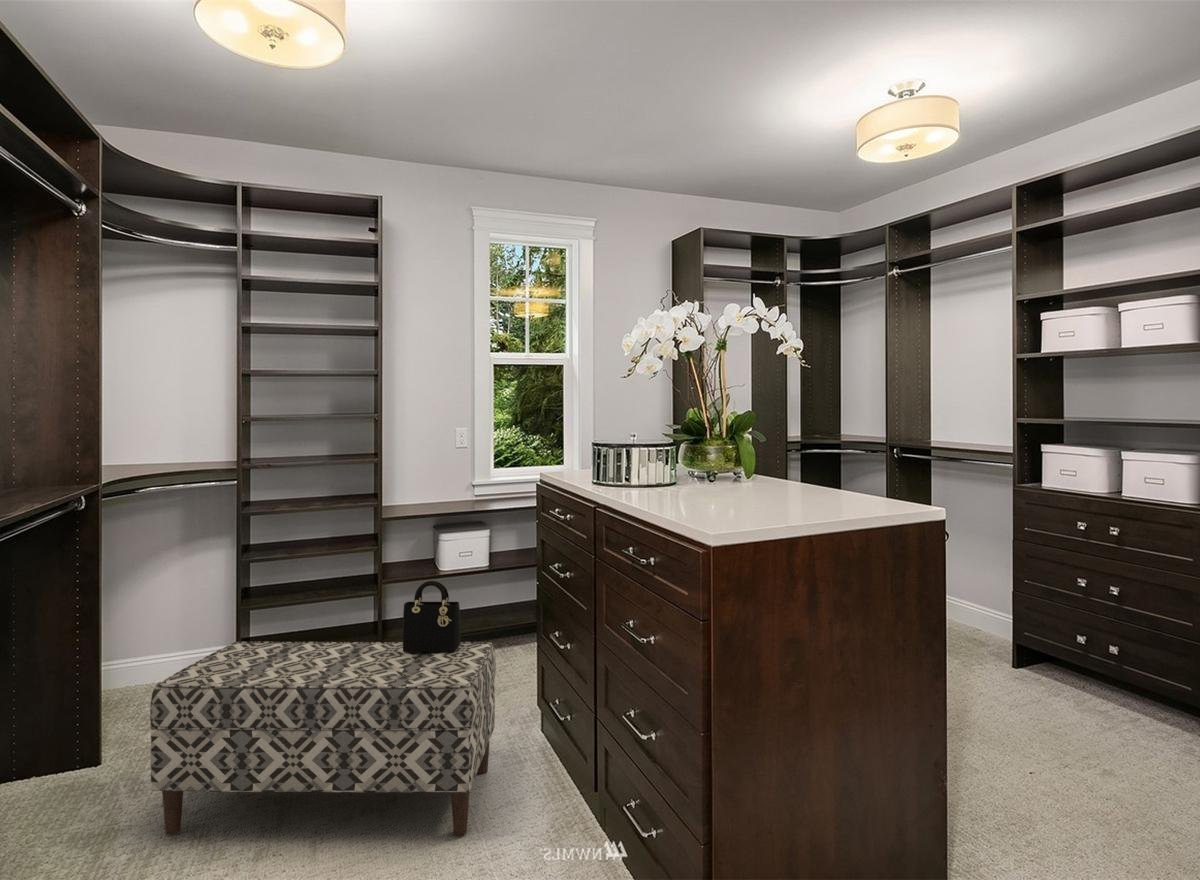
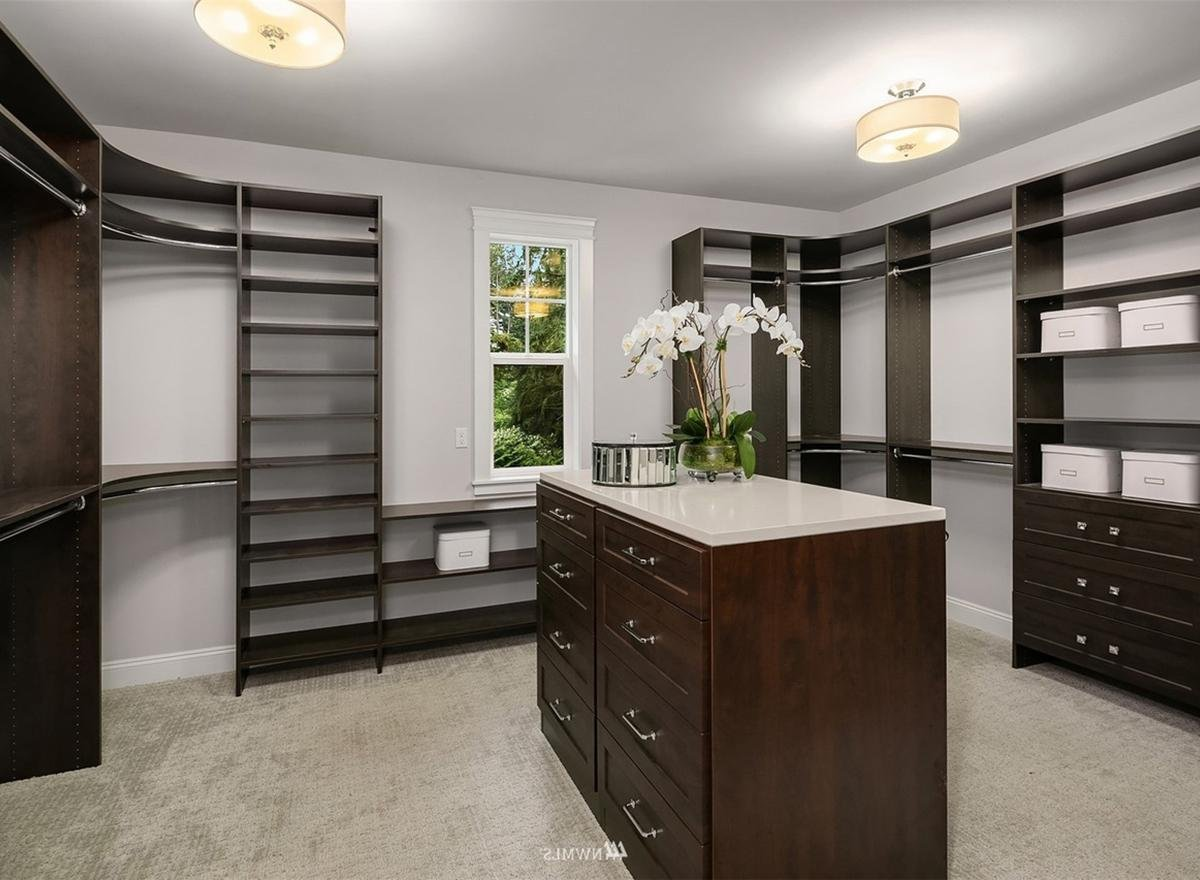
- bench [149,641,497,837]
- handbag [402,580,462,653]
